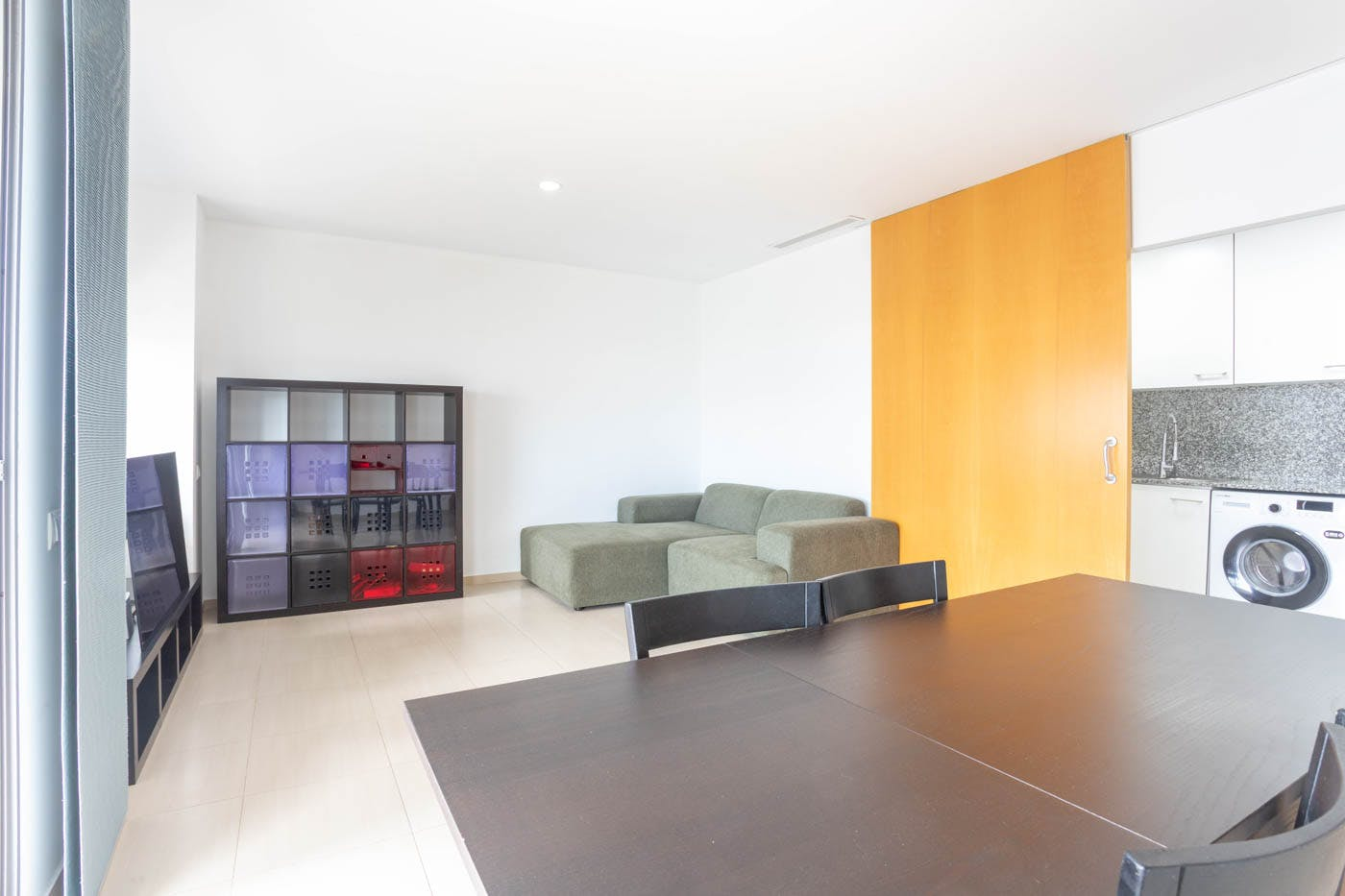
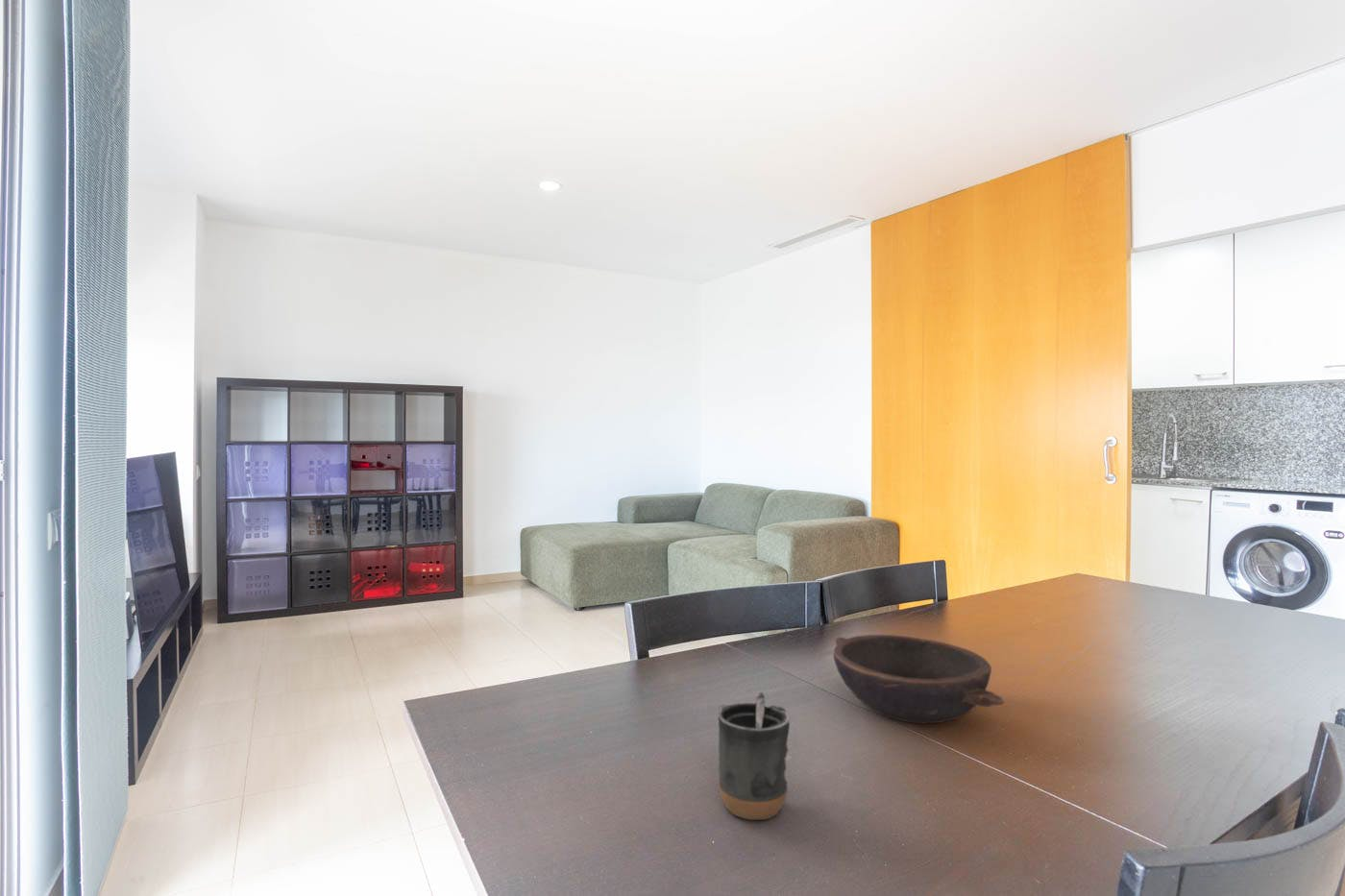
+ mug [718,691,793,821]
+ bowl [833,634,1005,724]
